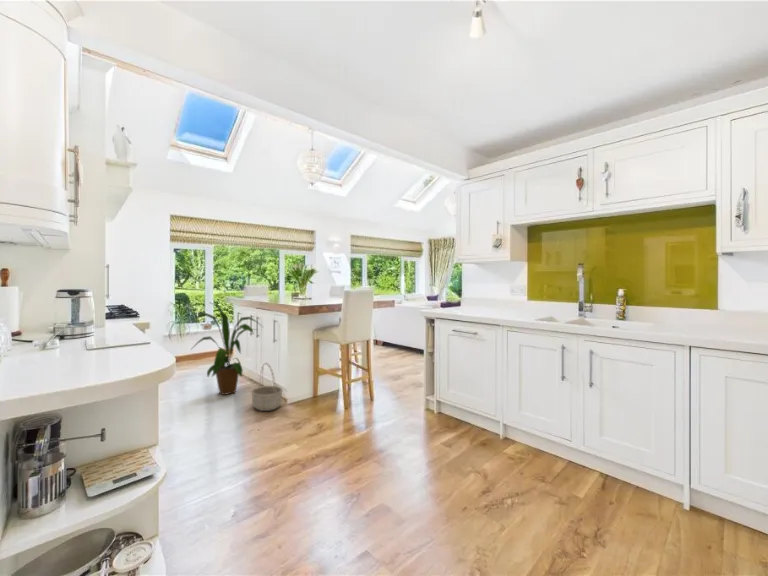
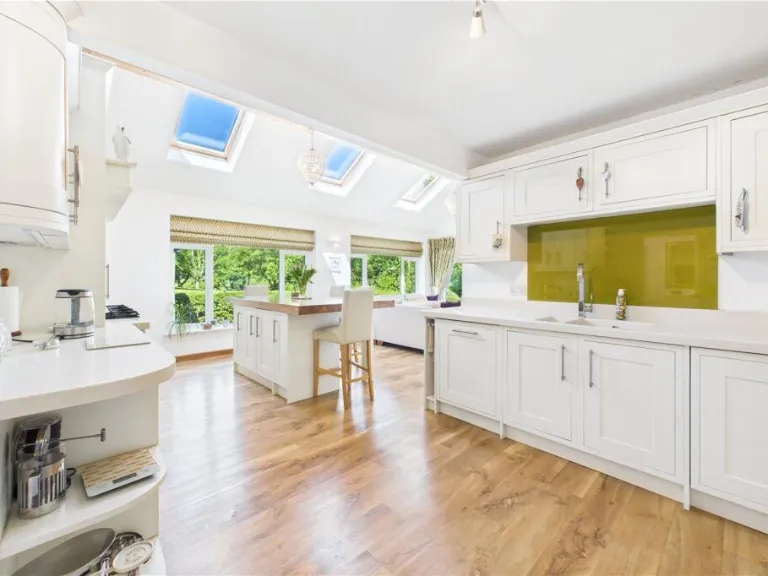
- basket [250,362,284,412]
- house plant [189,301,265,396]
